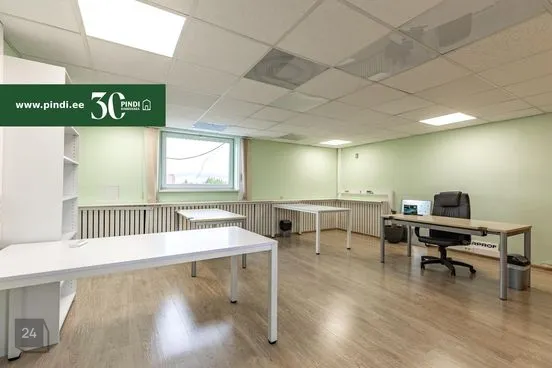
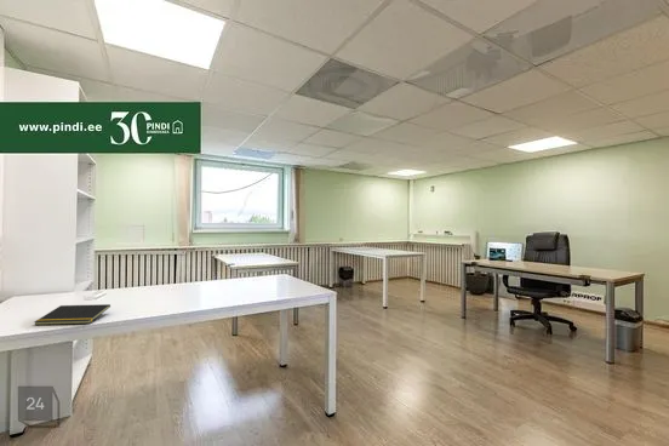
+ notepad [33,303,112,326]
